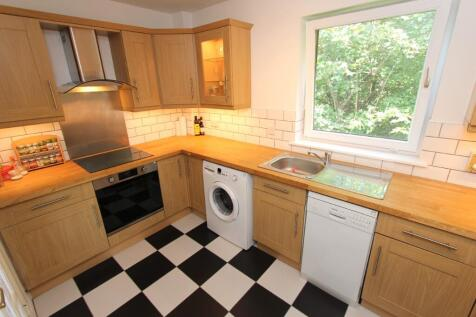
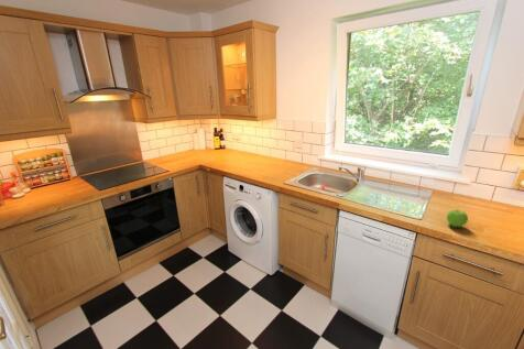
+ fruit [446,208,469,228]
